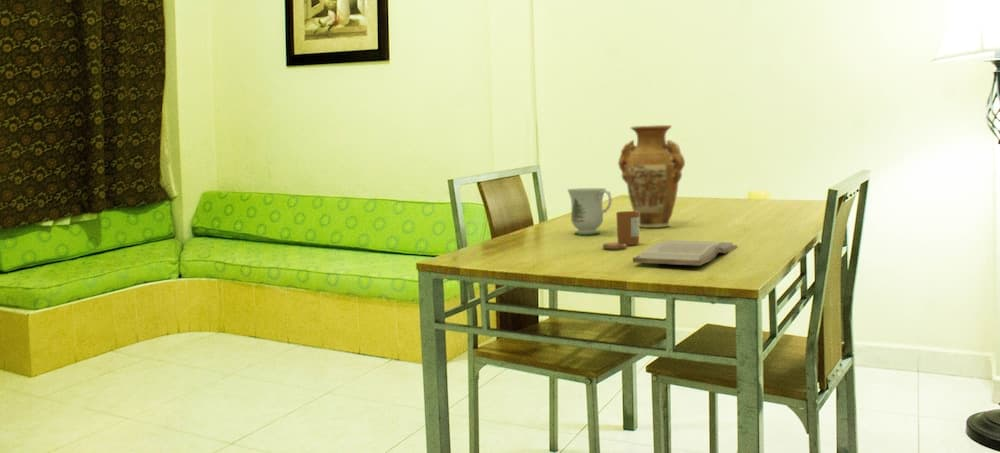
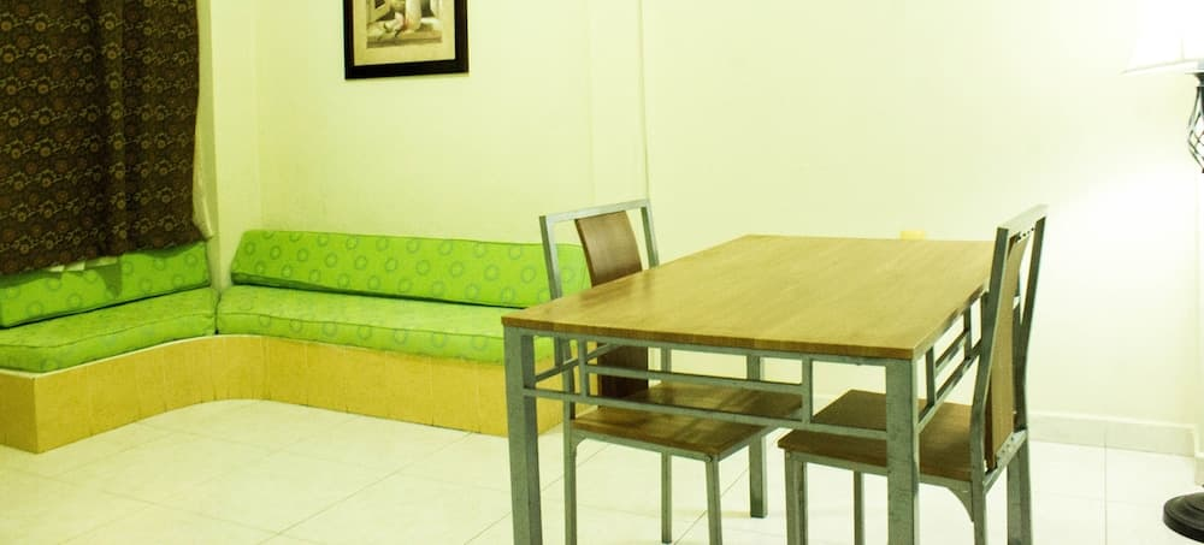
- book [632,239,738,266]
- vase [617,124,686,228]
- mug [567,187,613,236]
- candle [602,210,640,250]
